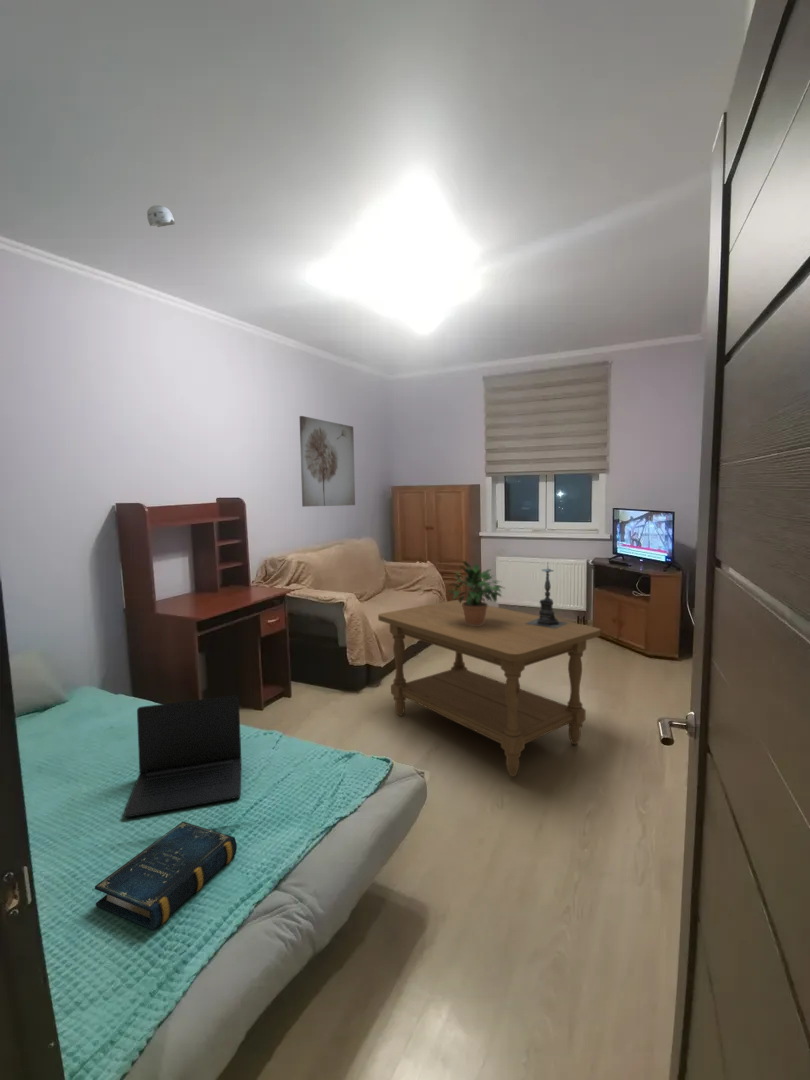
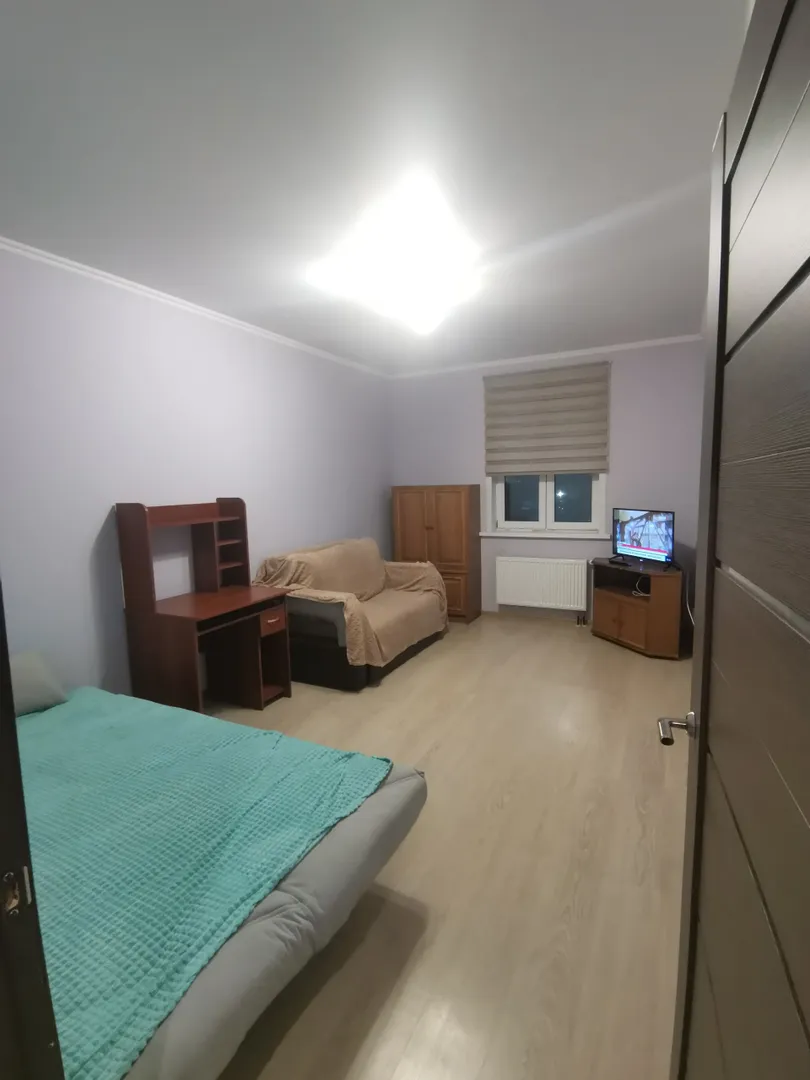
- smoke detector [146,204,176,228]
- book [94,821,238,931]
- laptop [123,694,242,818]
- coffee table [377,599,601,778]
- candle holder [525,563,568,628]
- potted plant [445,560,507,626]
- wall art [298,415,356,508]
